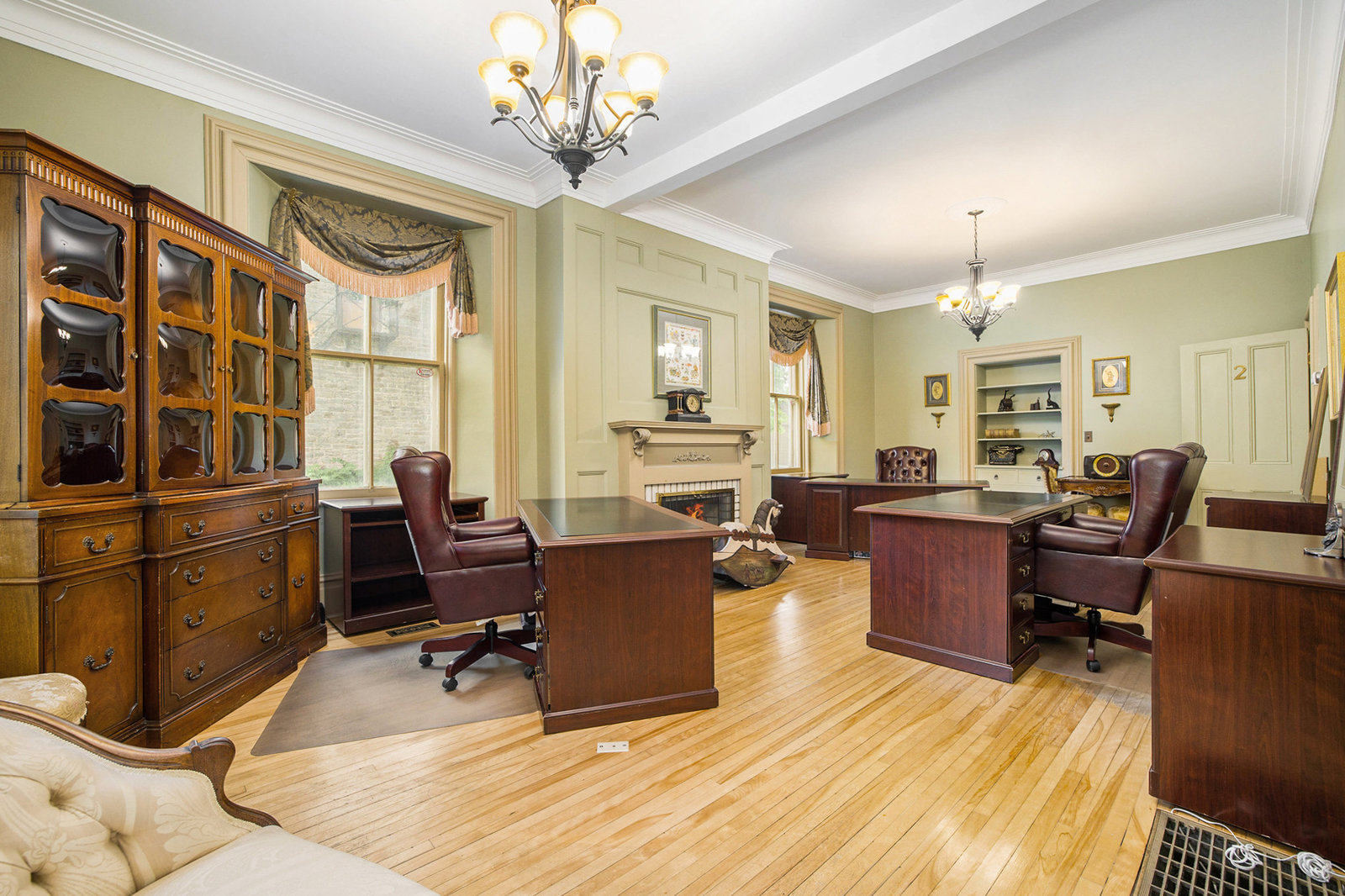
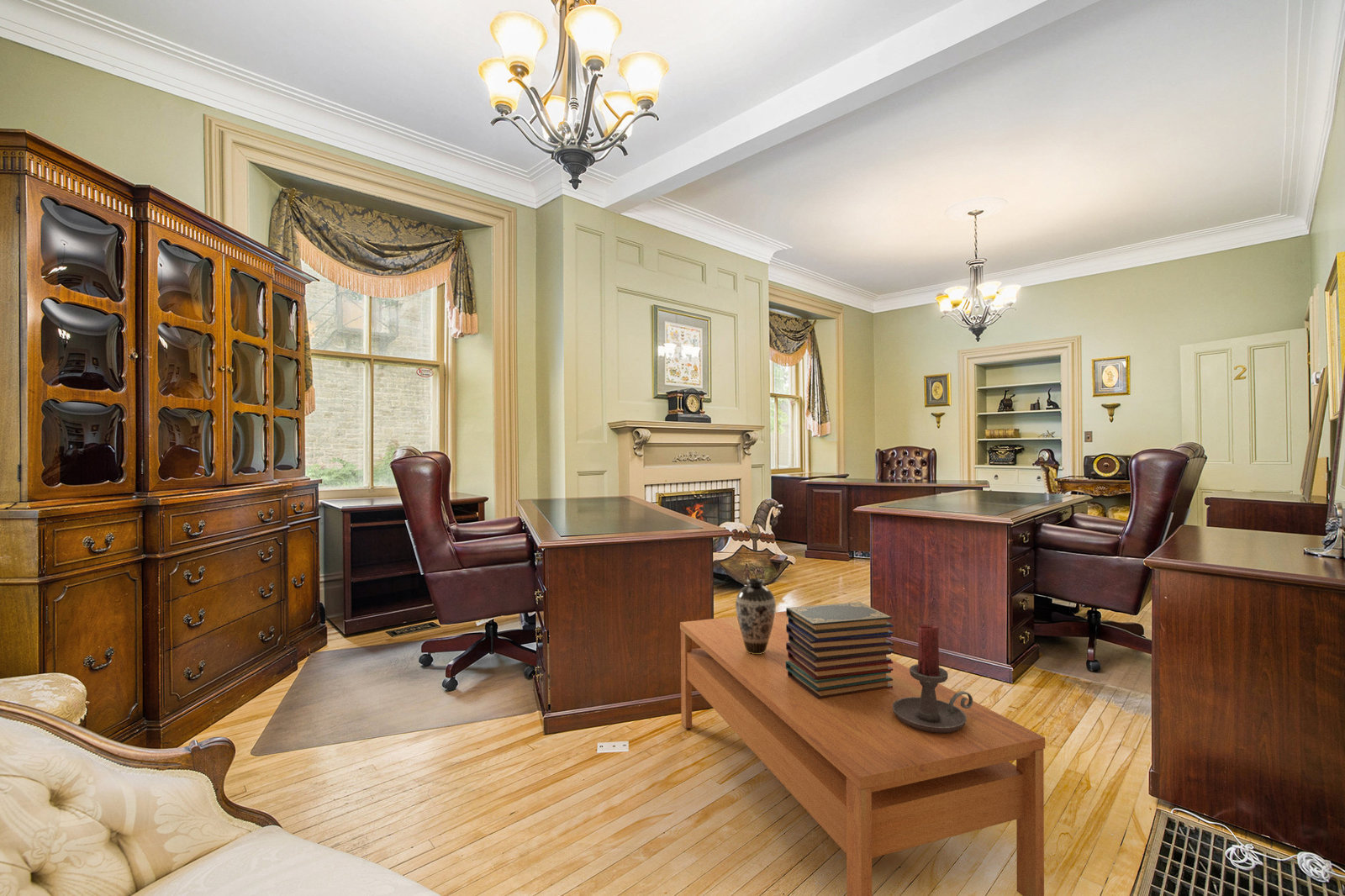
+ coffee table [679,610,1046,896]
+ candle holder [893,624,973,733]
+ book stack [785,601,894,699]
+ decorative vase [735,577,777,654]
